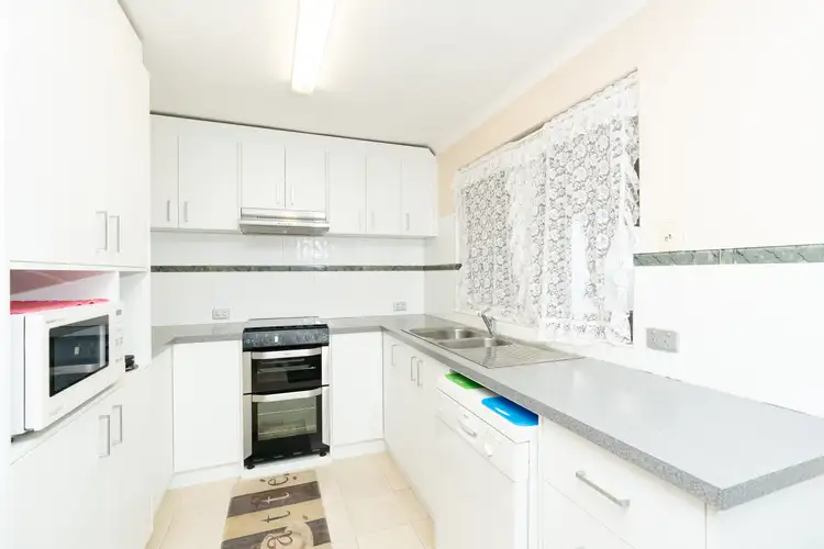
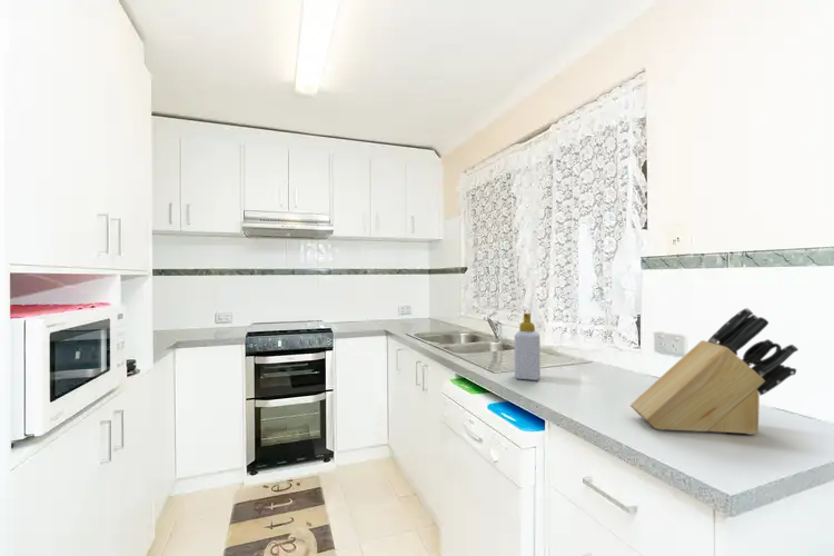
+ soap bottle [514,312,542,381]
+ knife block [629,307,800,436]
